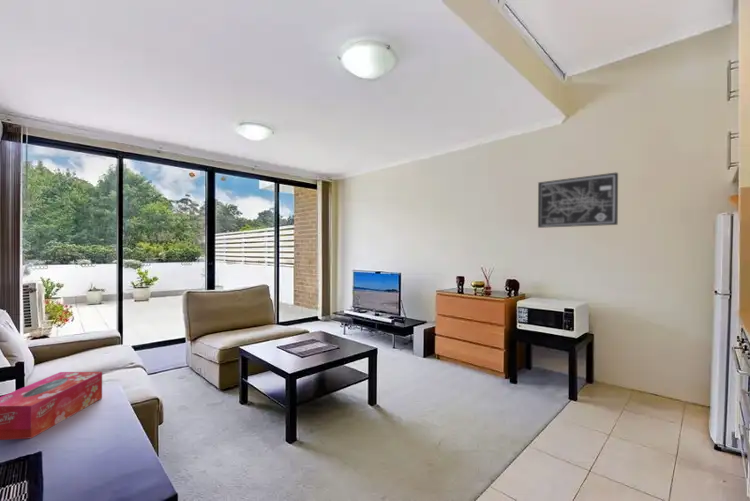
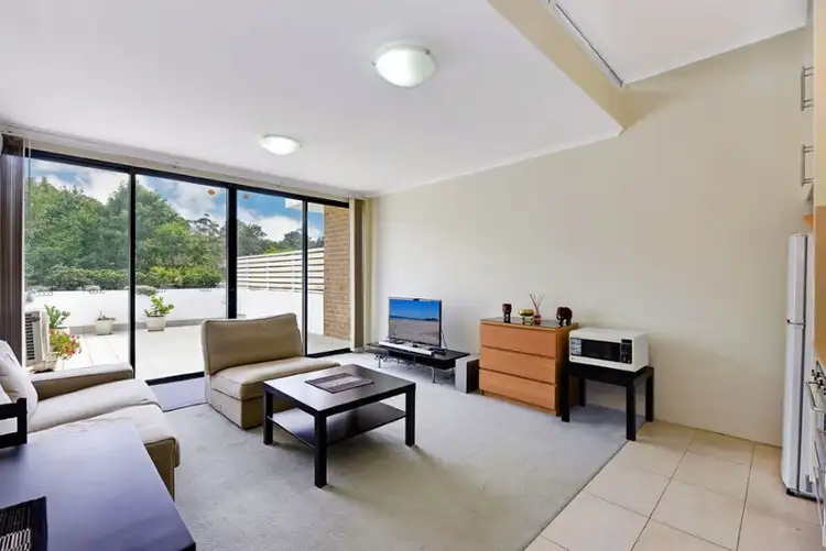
- wall art [537,171,619,229]
- tissue box [0,371,103,441]
